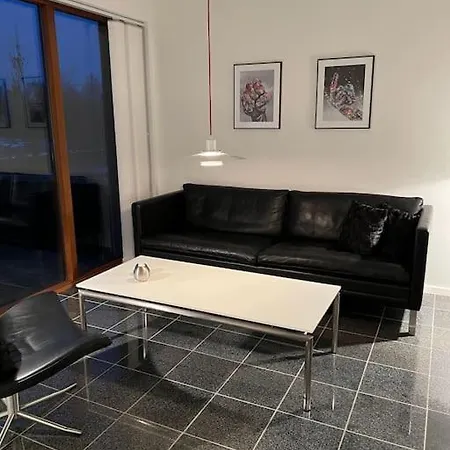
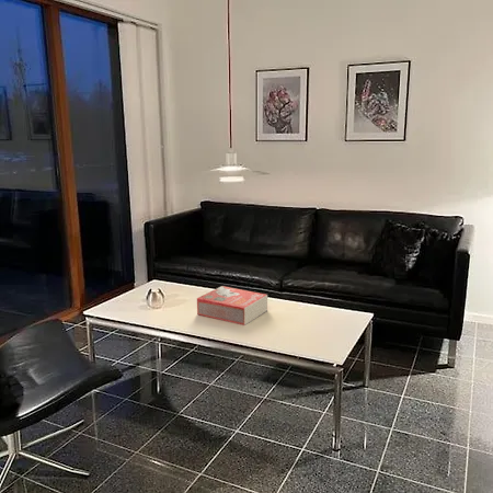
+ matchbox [196,285,268,326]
